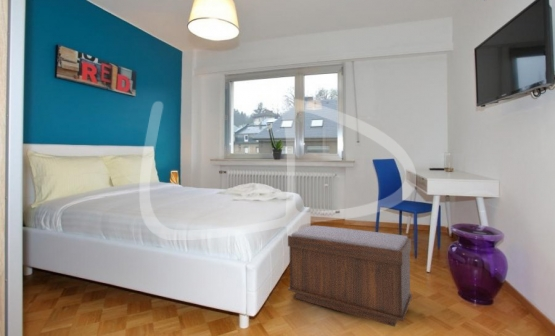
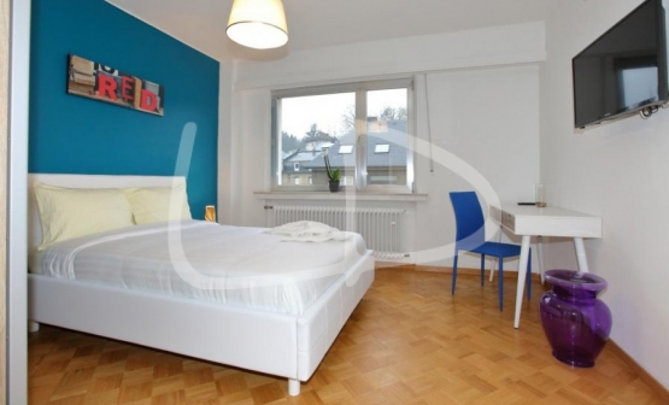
- bench [287,225,413,328]
